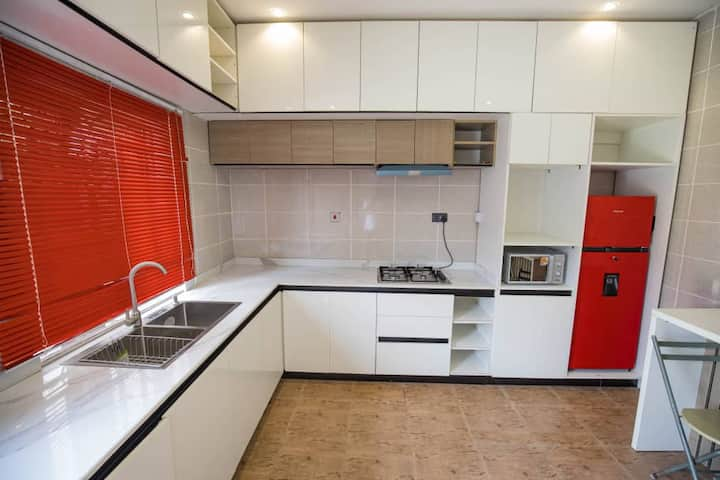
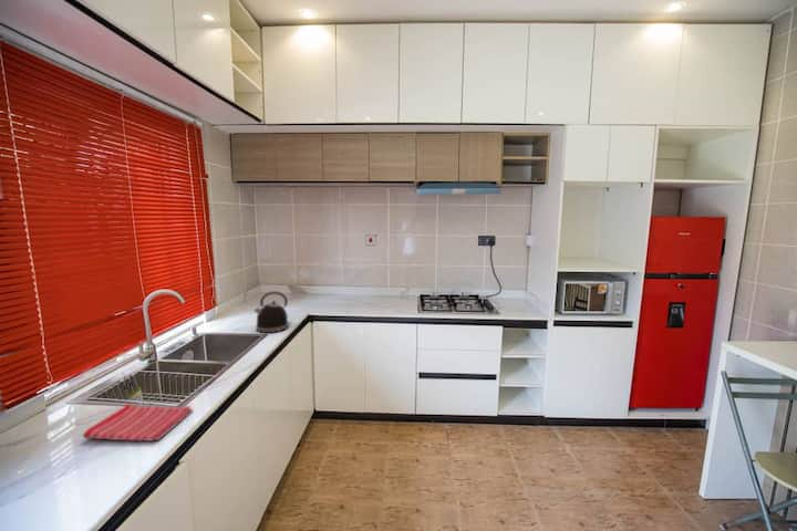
+ dish towel [82,403,194,442]
+ kettle [252,291,291,334]
